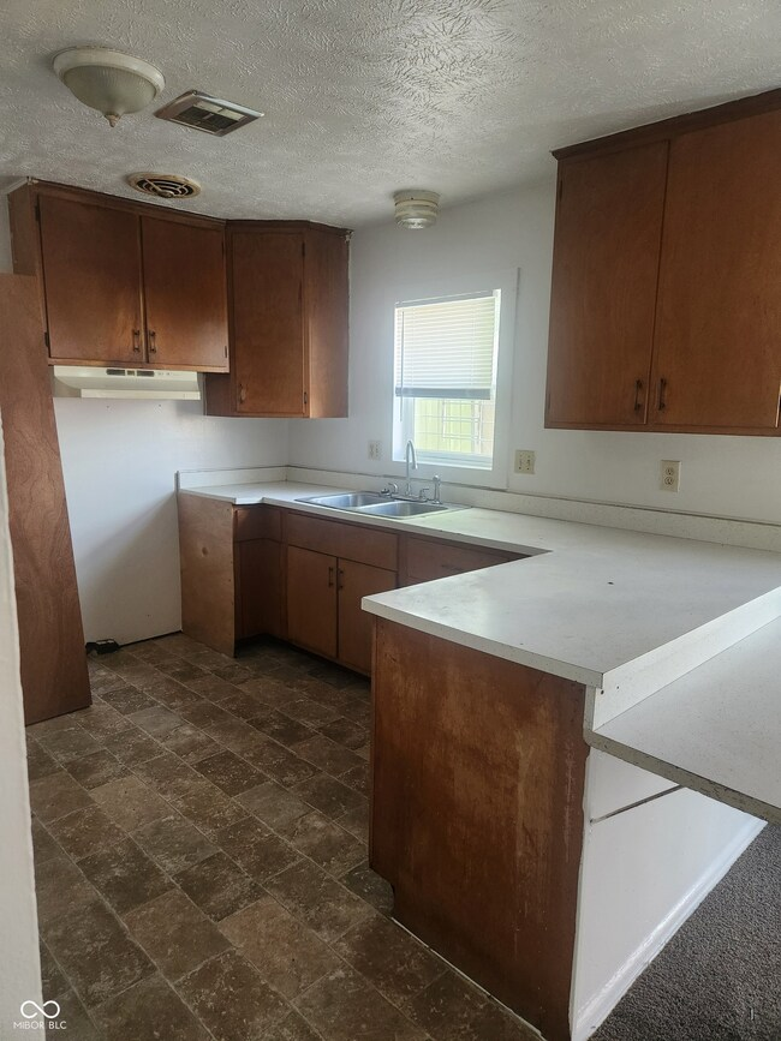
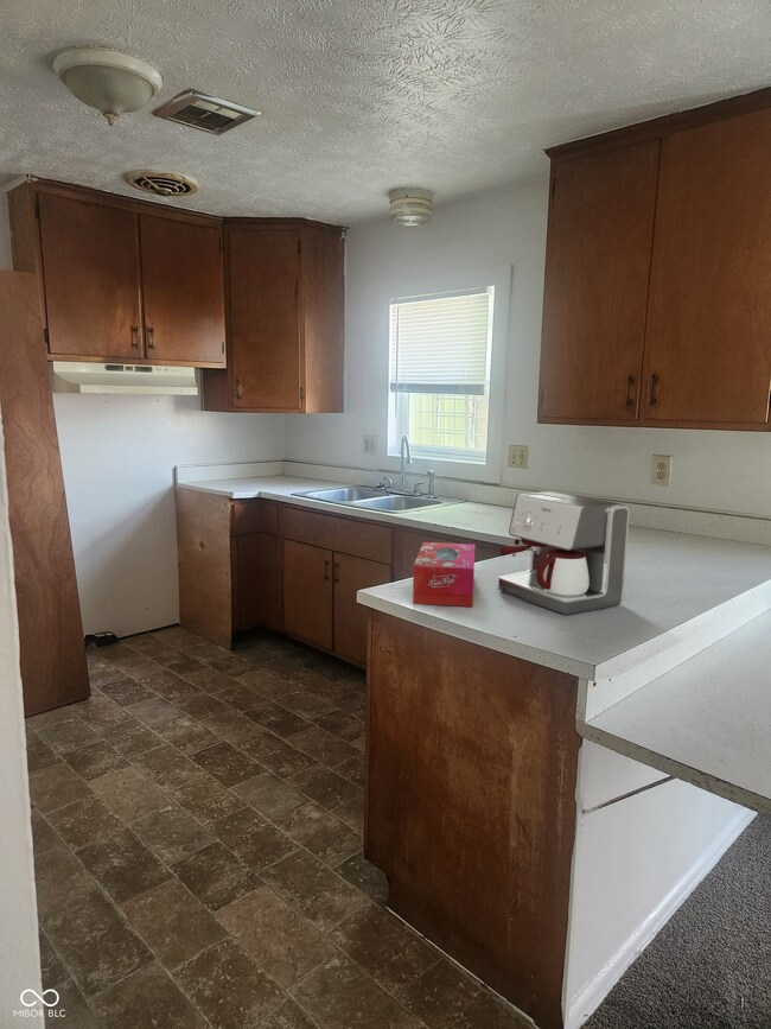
+ tissue box [412,541,476,608]
+ coffee maker [497,490,630,616]
